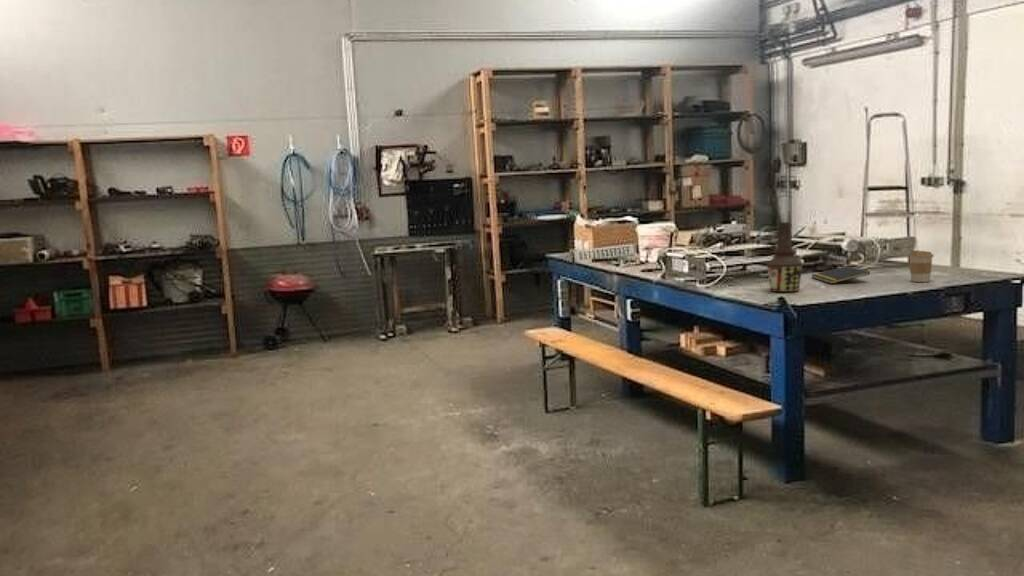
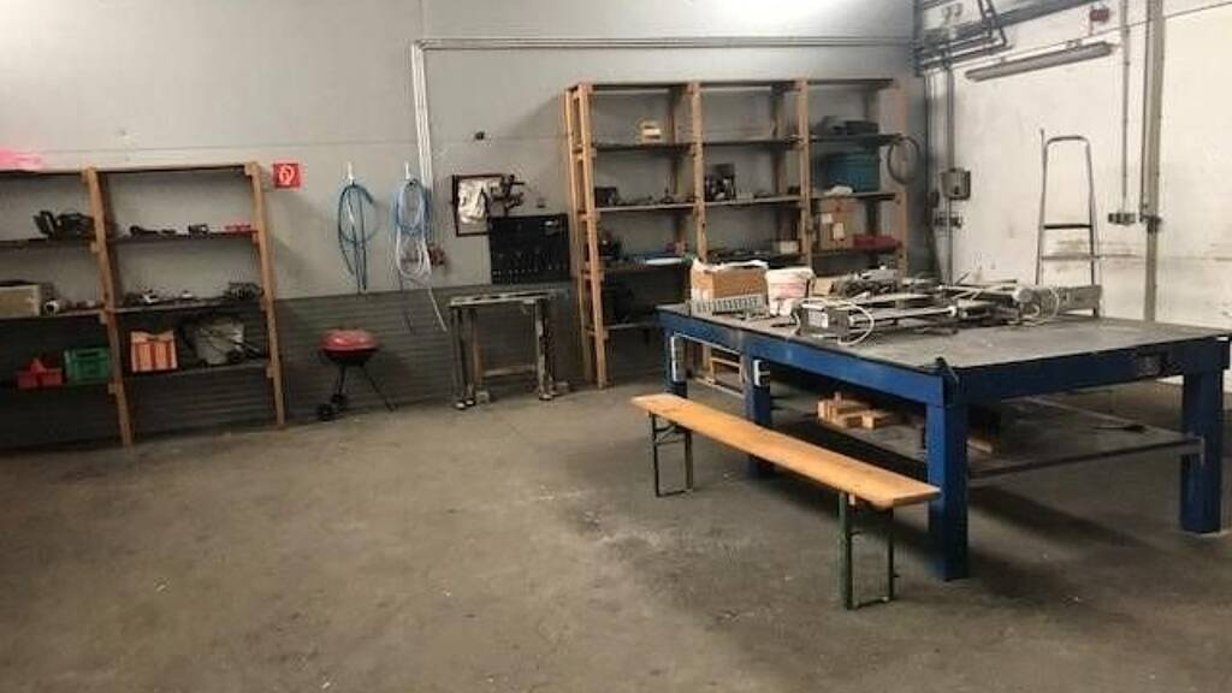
- coffee cup [908,249,935,283]
- notepad [811,265,871,285]
- bottle [766,221,804,293]
